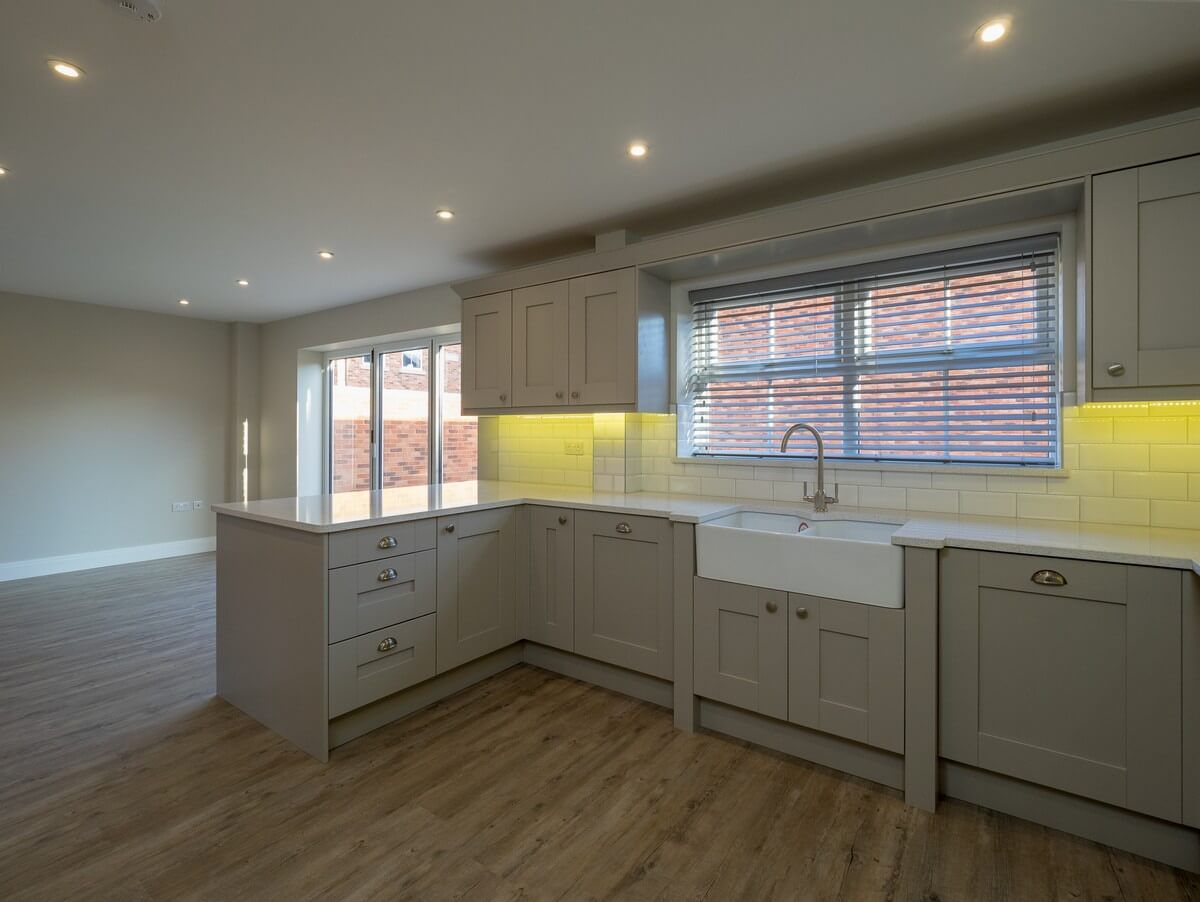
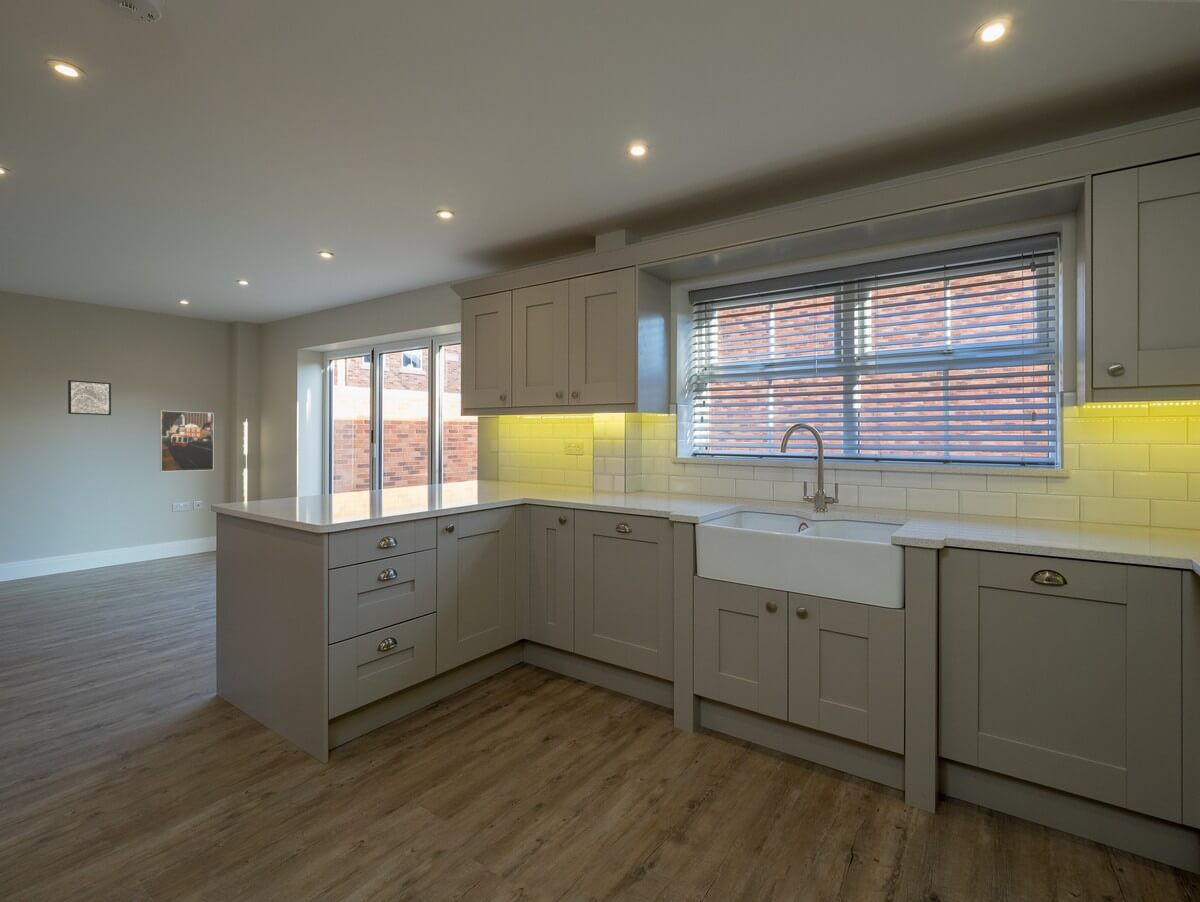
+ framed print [159,410,215,472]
+ wall art [67,379,112,416]
